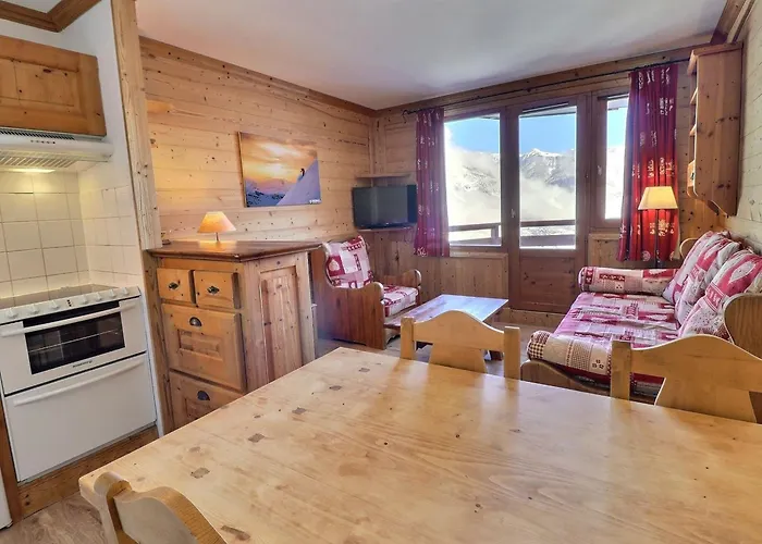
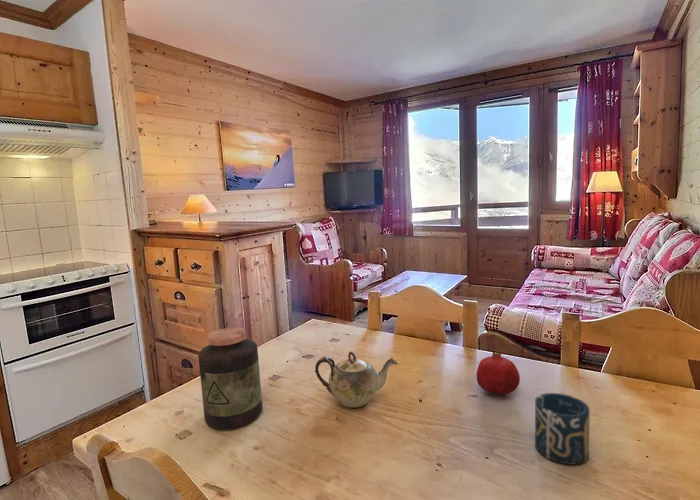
+ fruit [475,350,521,396]
+ jar [197,327,263,430]
+ teapot [314,351,399,409]
+ cup [534,392,591,466]
